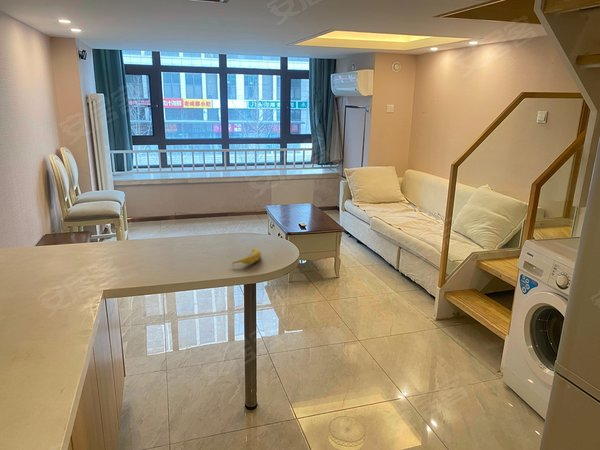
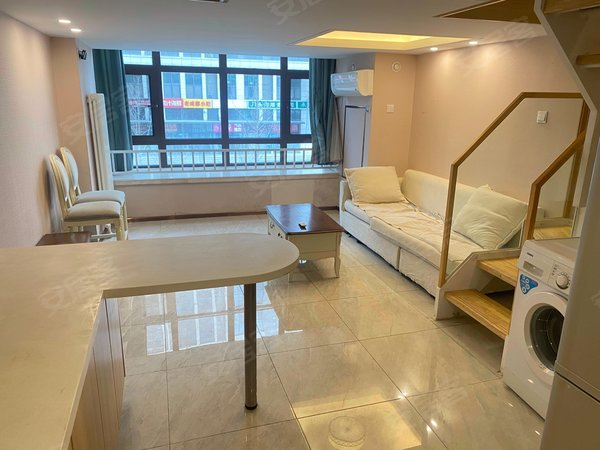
- fruit [231,247,262,267]
